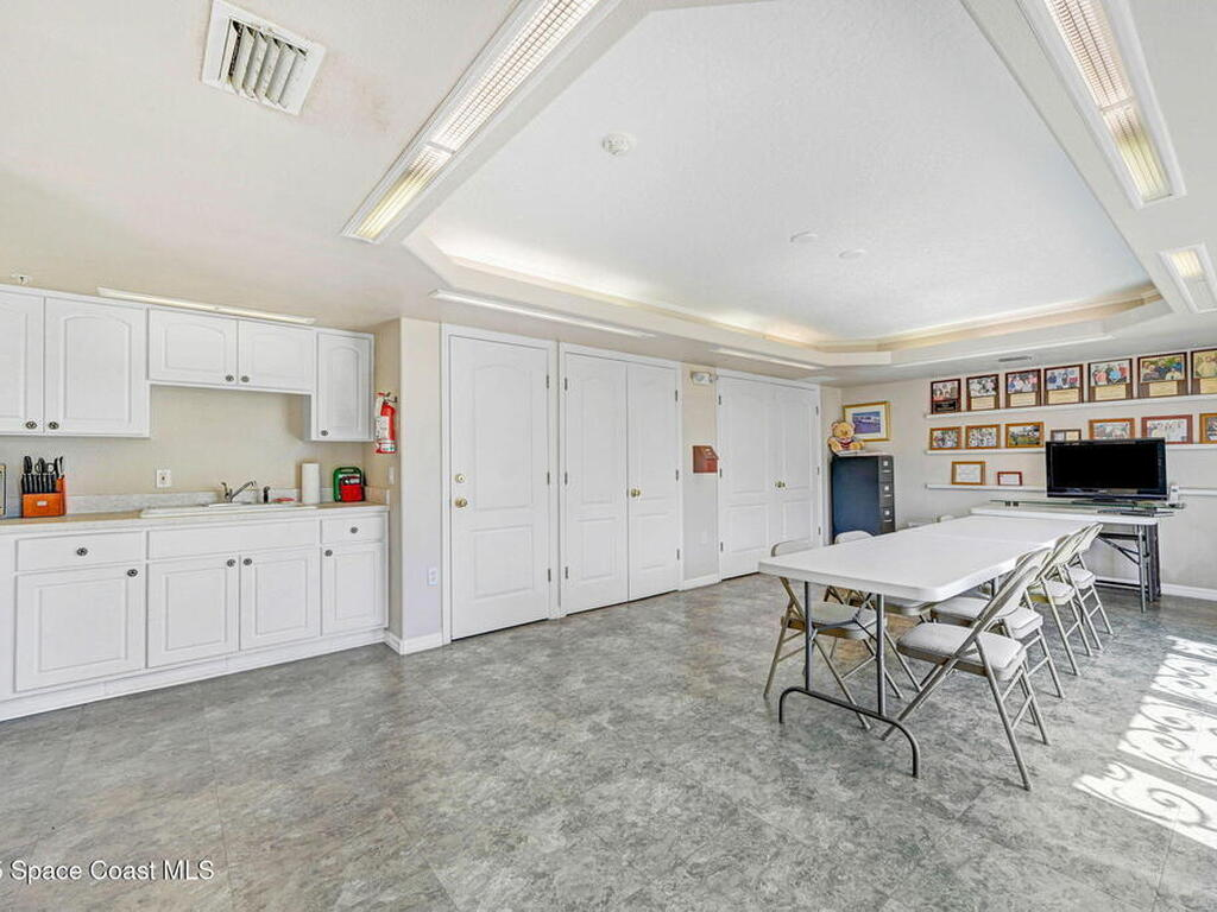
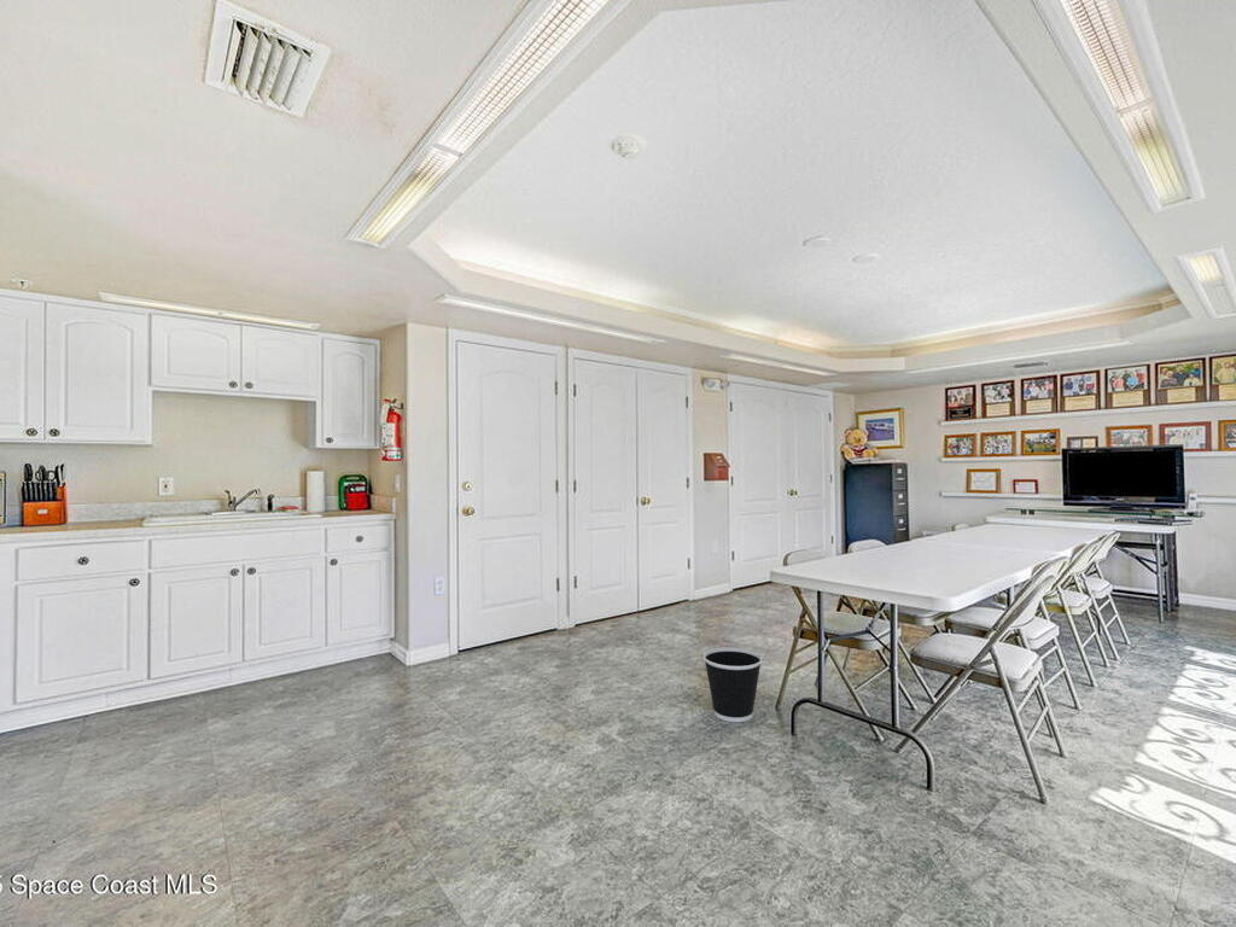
+ wastebasket [702,646,763,723]
